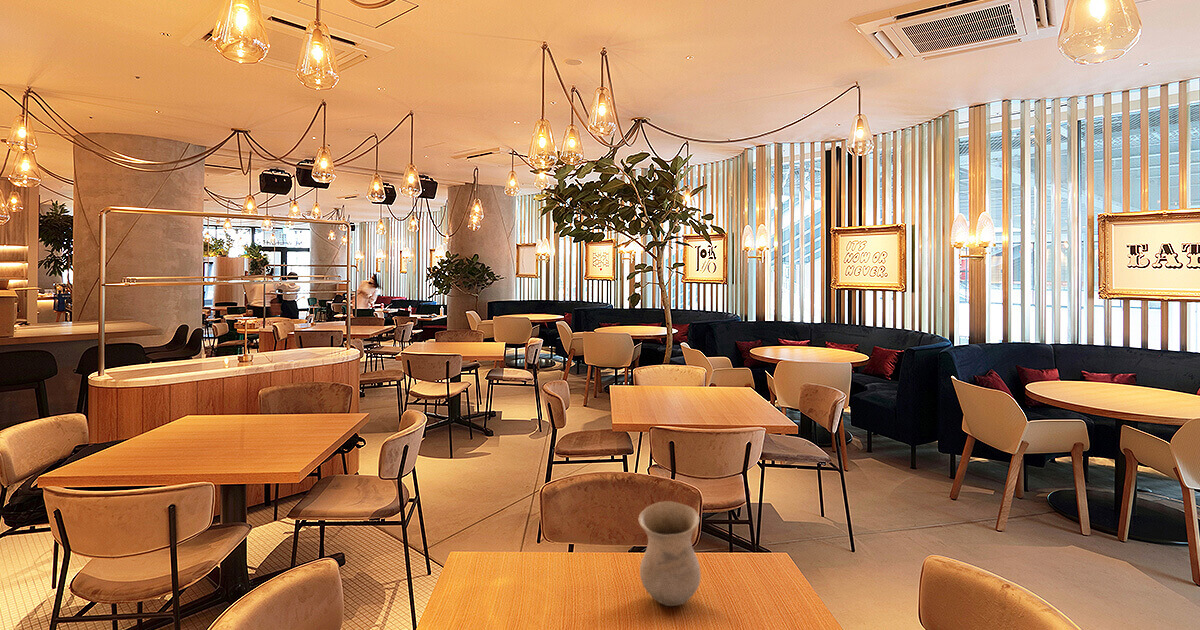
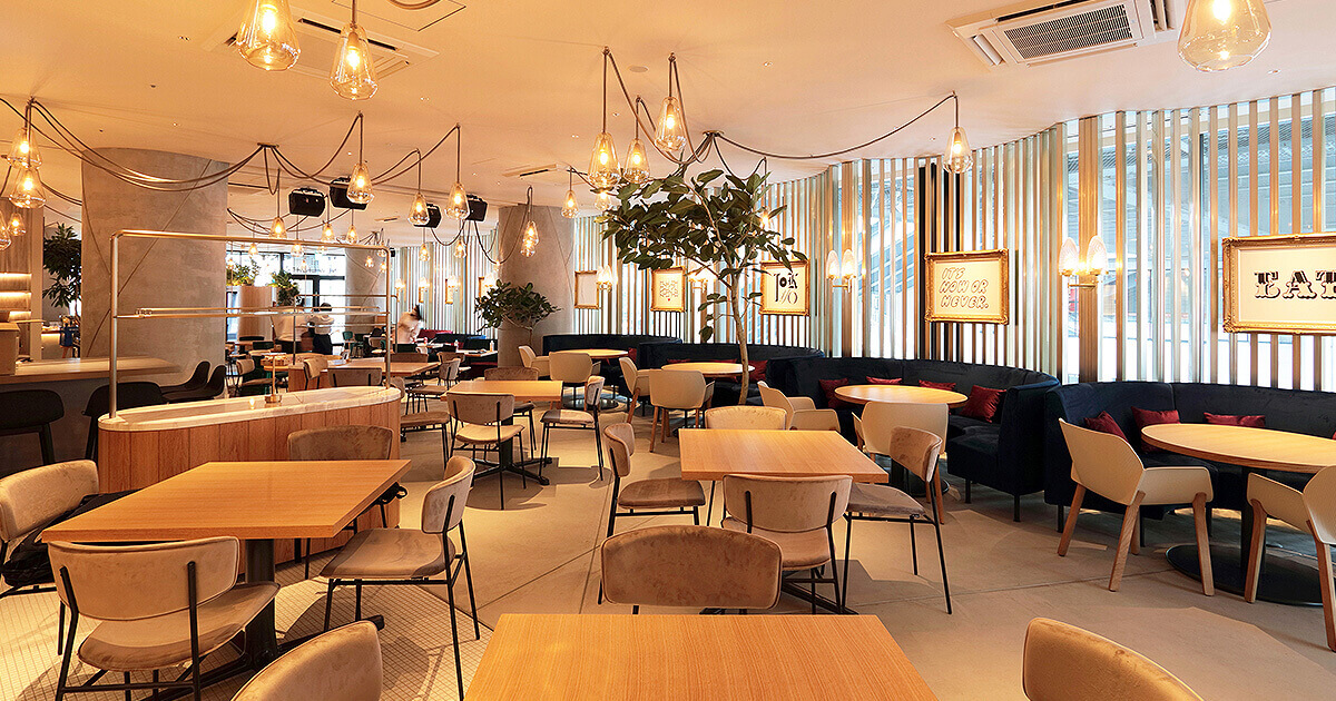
- vase [637,500,702,607]
